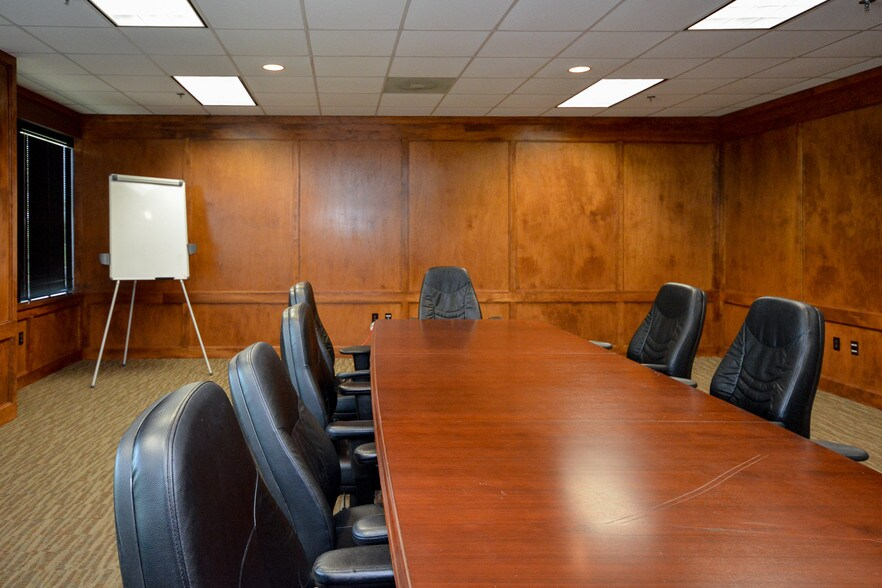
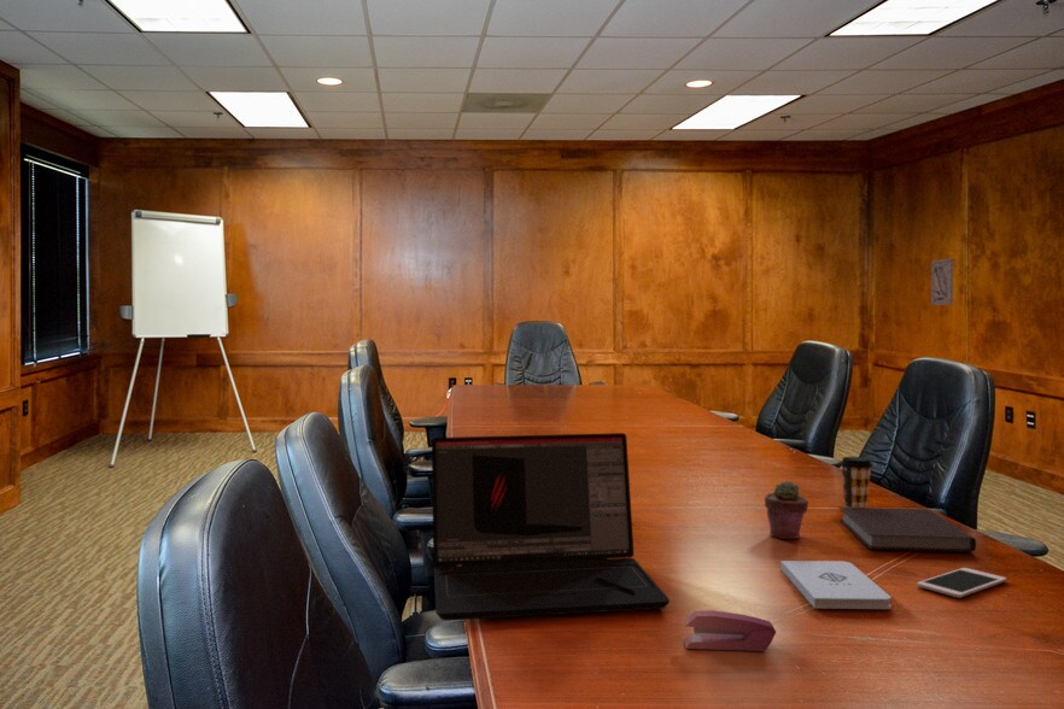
+ potted succulent [764,480,809,540]
+ notebook [838,506,977,553]
+ coffee cup [838,456,875,508]
+ wall art [930,258,954,306]
+ stapler [683,609,777,652]
+ notepad [779,559,891,610]
+ cell phone [916,567,1007,599]
+ laptop [431,432,671,622]
